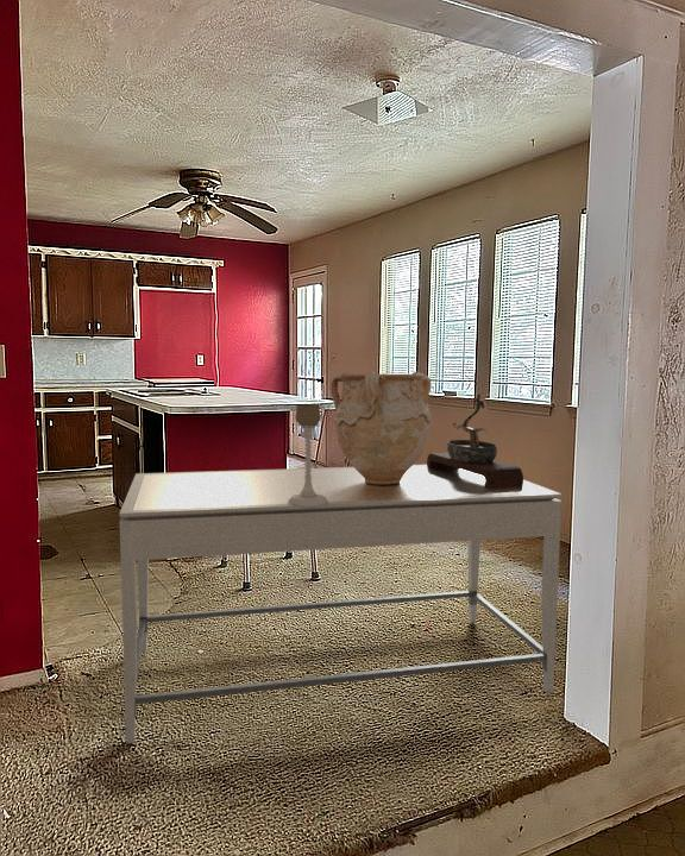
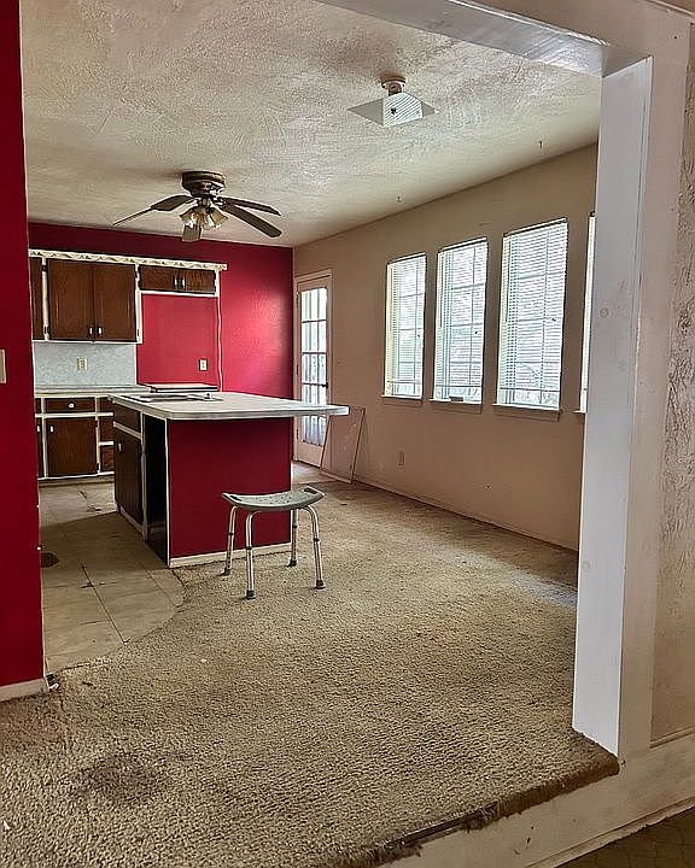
- vase [329,371,433,485]
- bonsai tree [426,392,524,489]
- dining table [118,464,563,745]
- candle holder [288,403,328,506]
